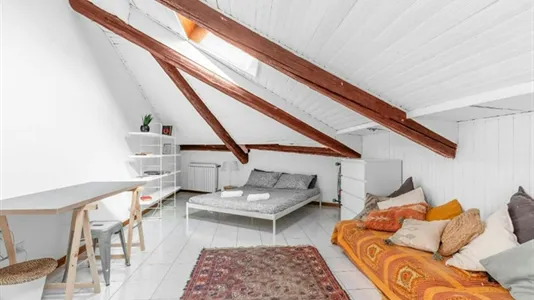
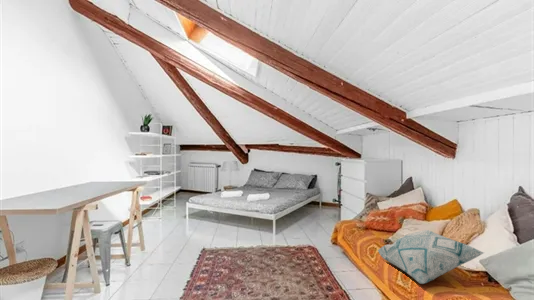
+ decorative pillow [377,229,485,285]
